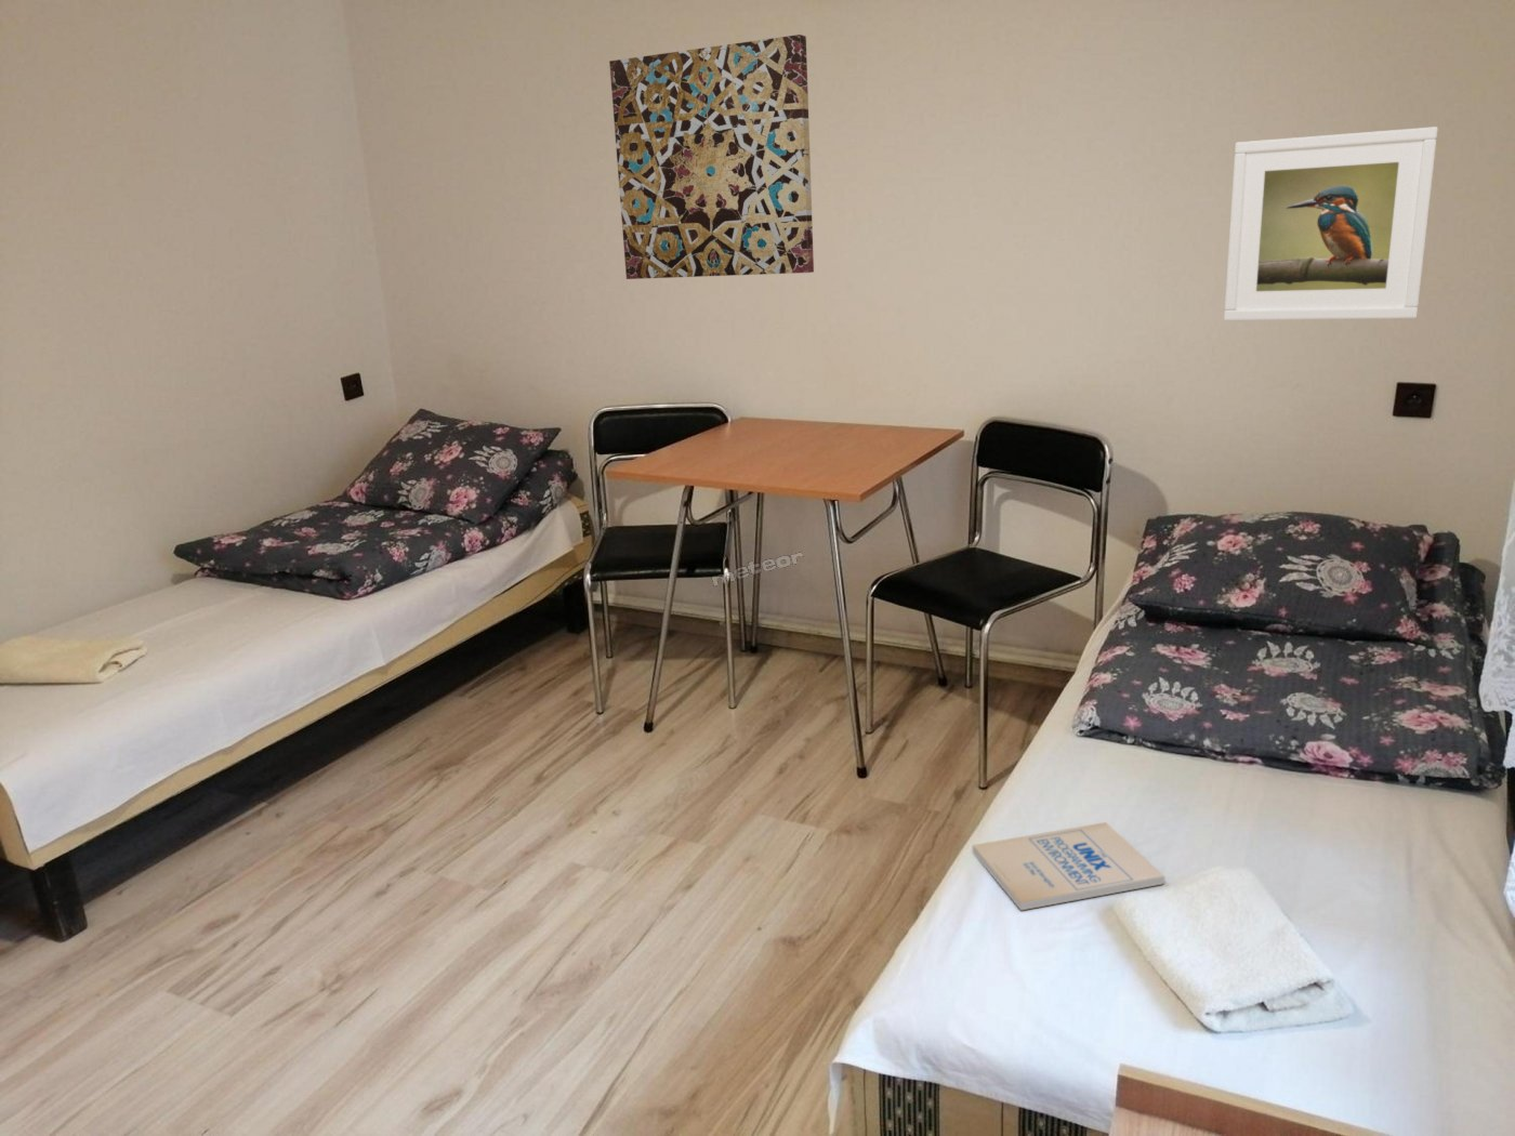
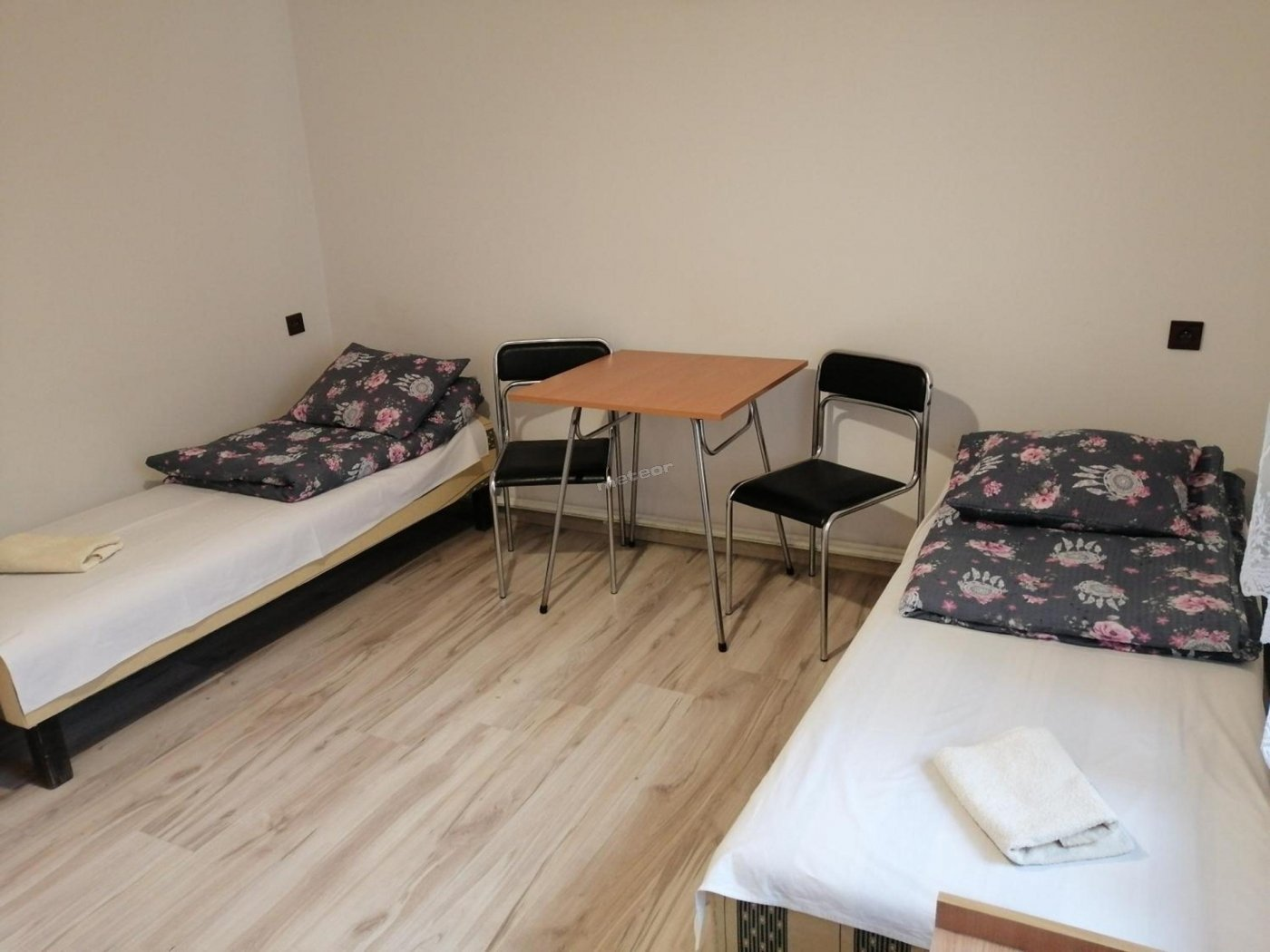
- wall art [608,33,815,280]
- book [972,821,1165,912]
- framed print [1223,125,1440,321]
